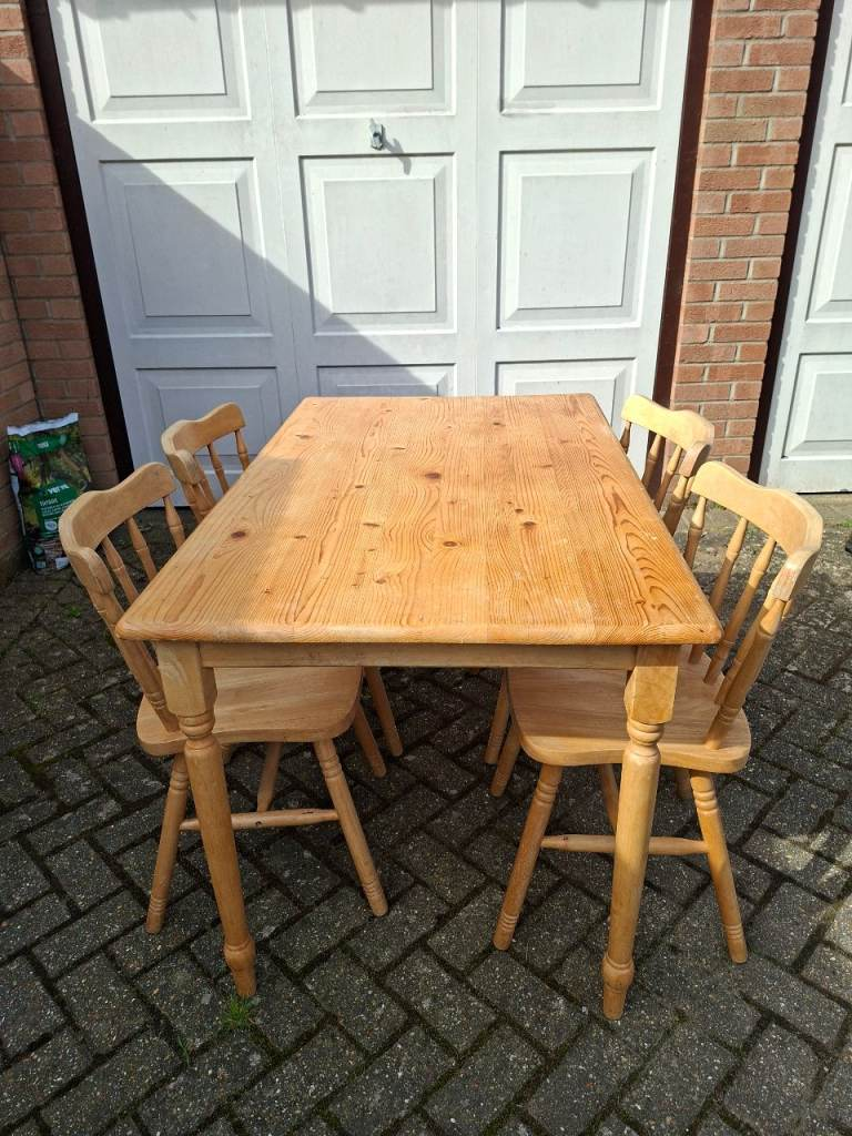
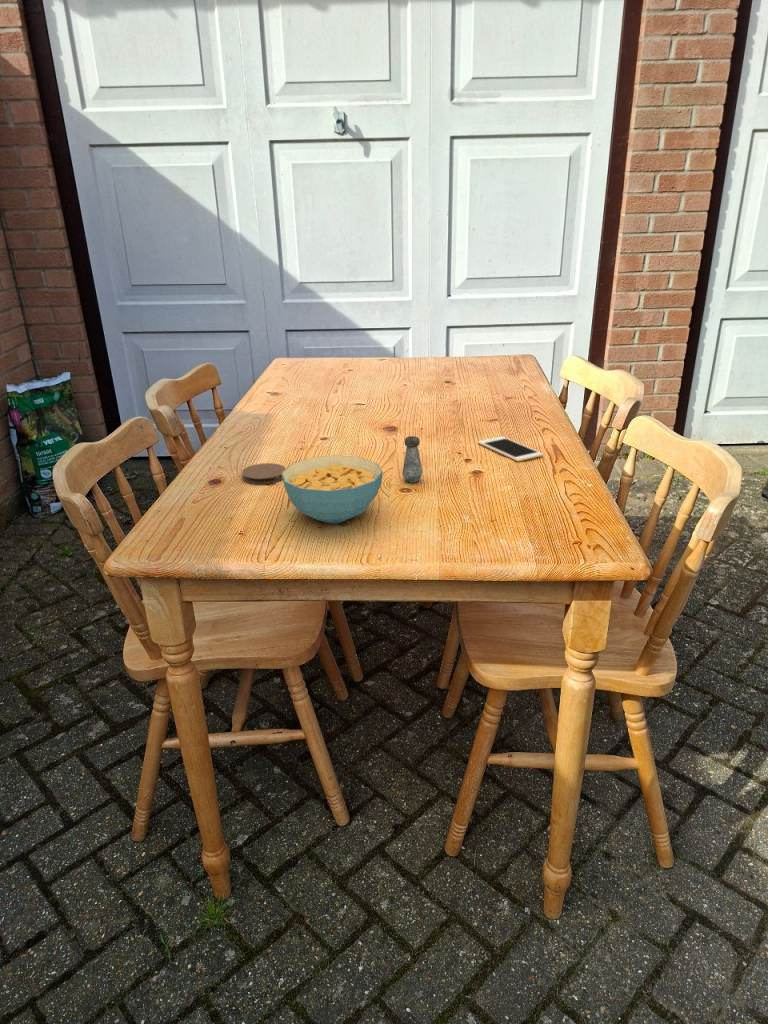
+ coaster [241,462,287,485]
+ cereal bowl [282,454,384,524]
+ salt shaker [402,435,424,484]
+ cell phone [477,435,544,462]
